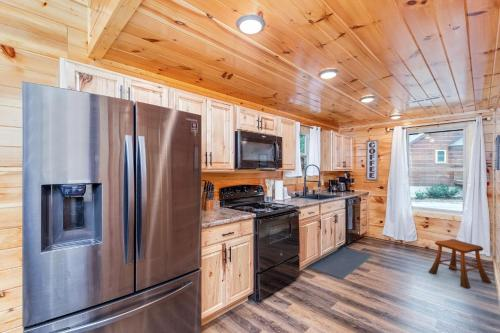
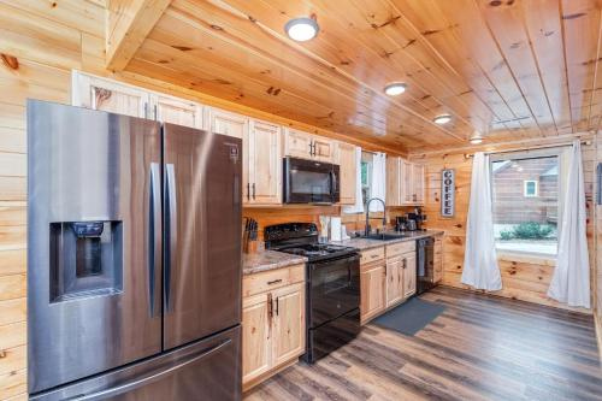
- stool [428,238,493,289]
